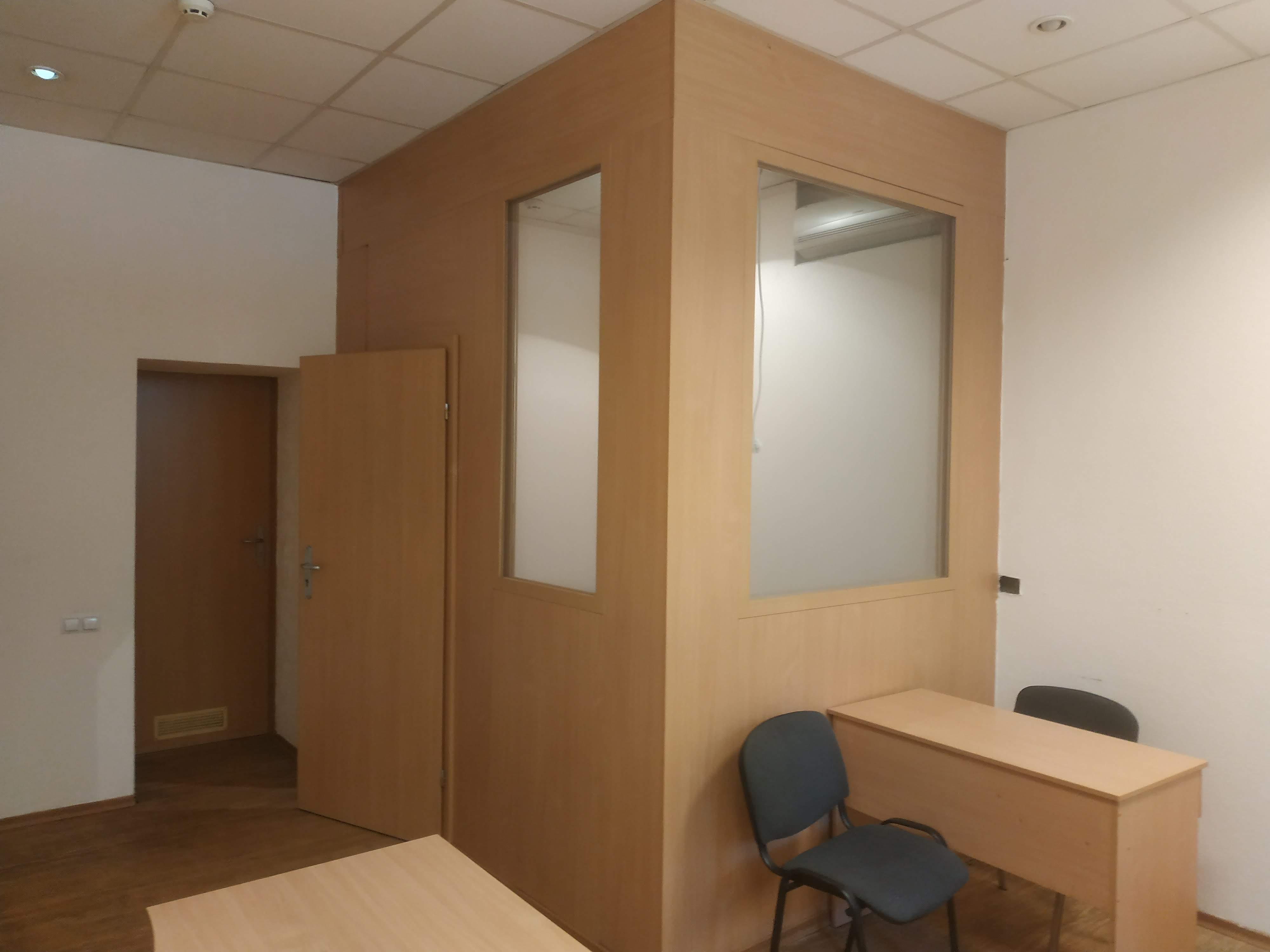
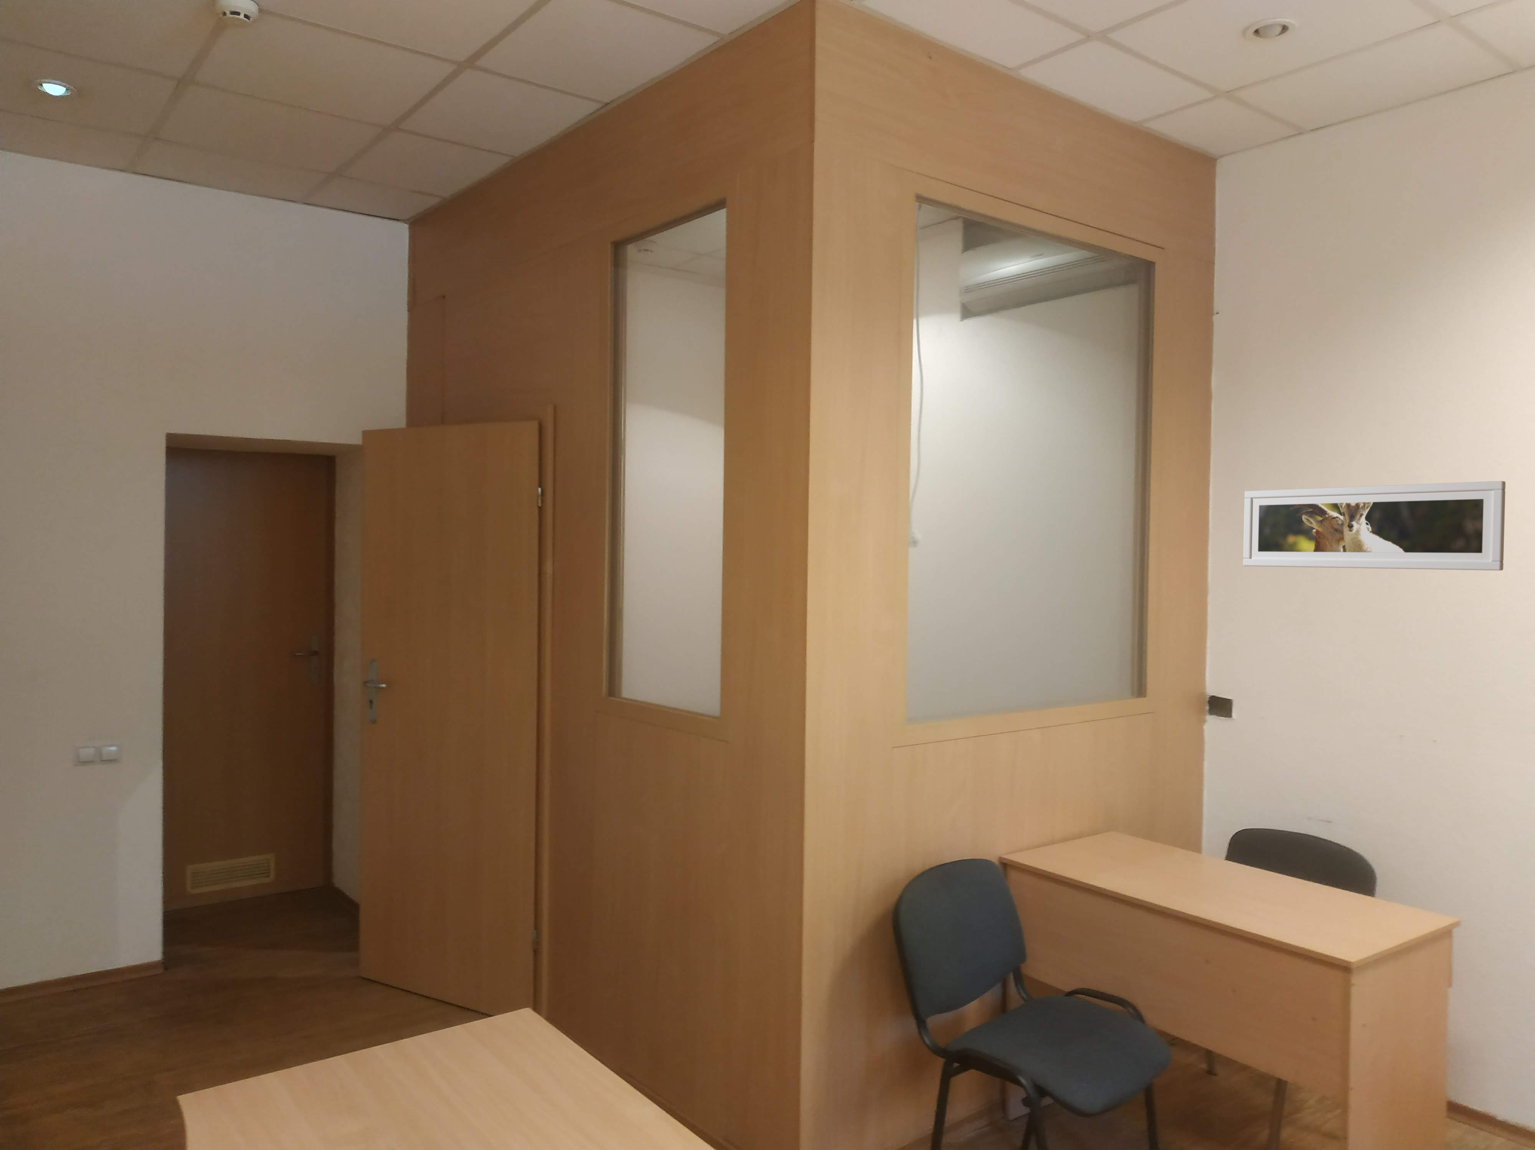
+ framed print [1243,481,1506,571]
